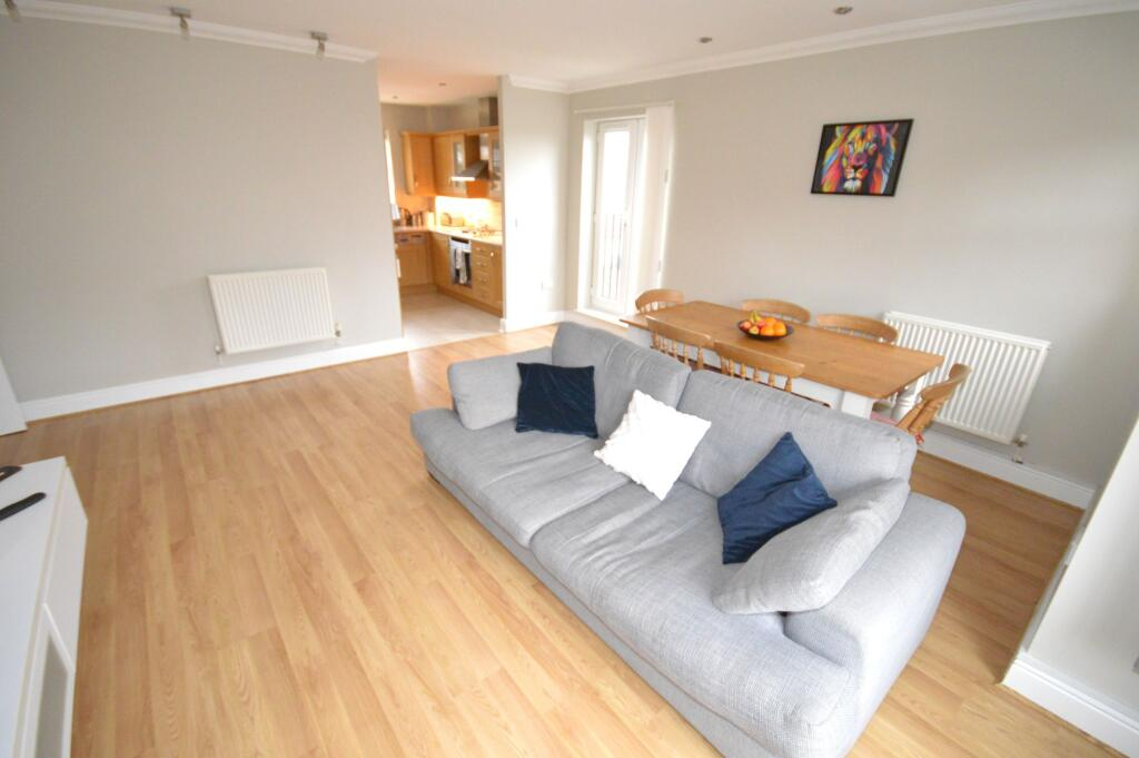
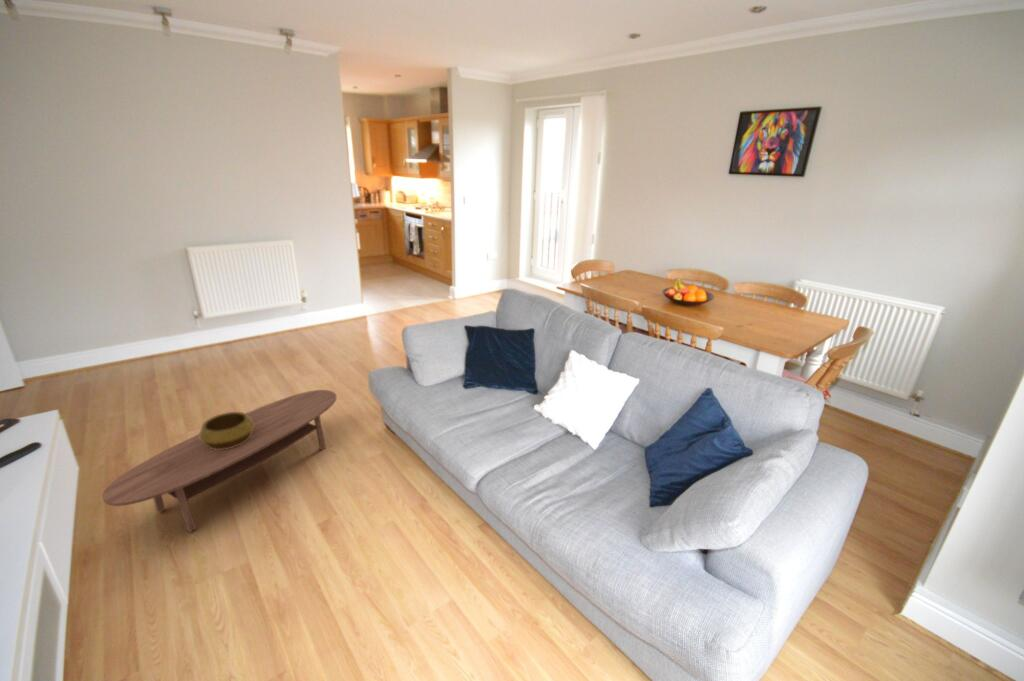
+ decorative bowl [198,411,255,450]
+ coffee table [101,389,338,533]
